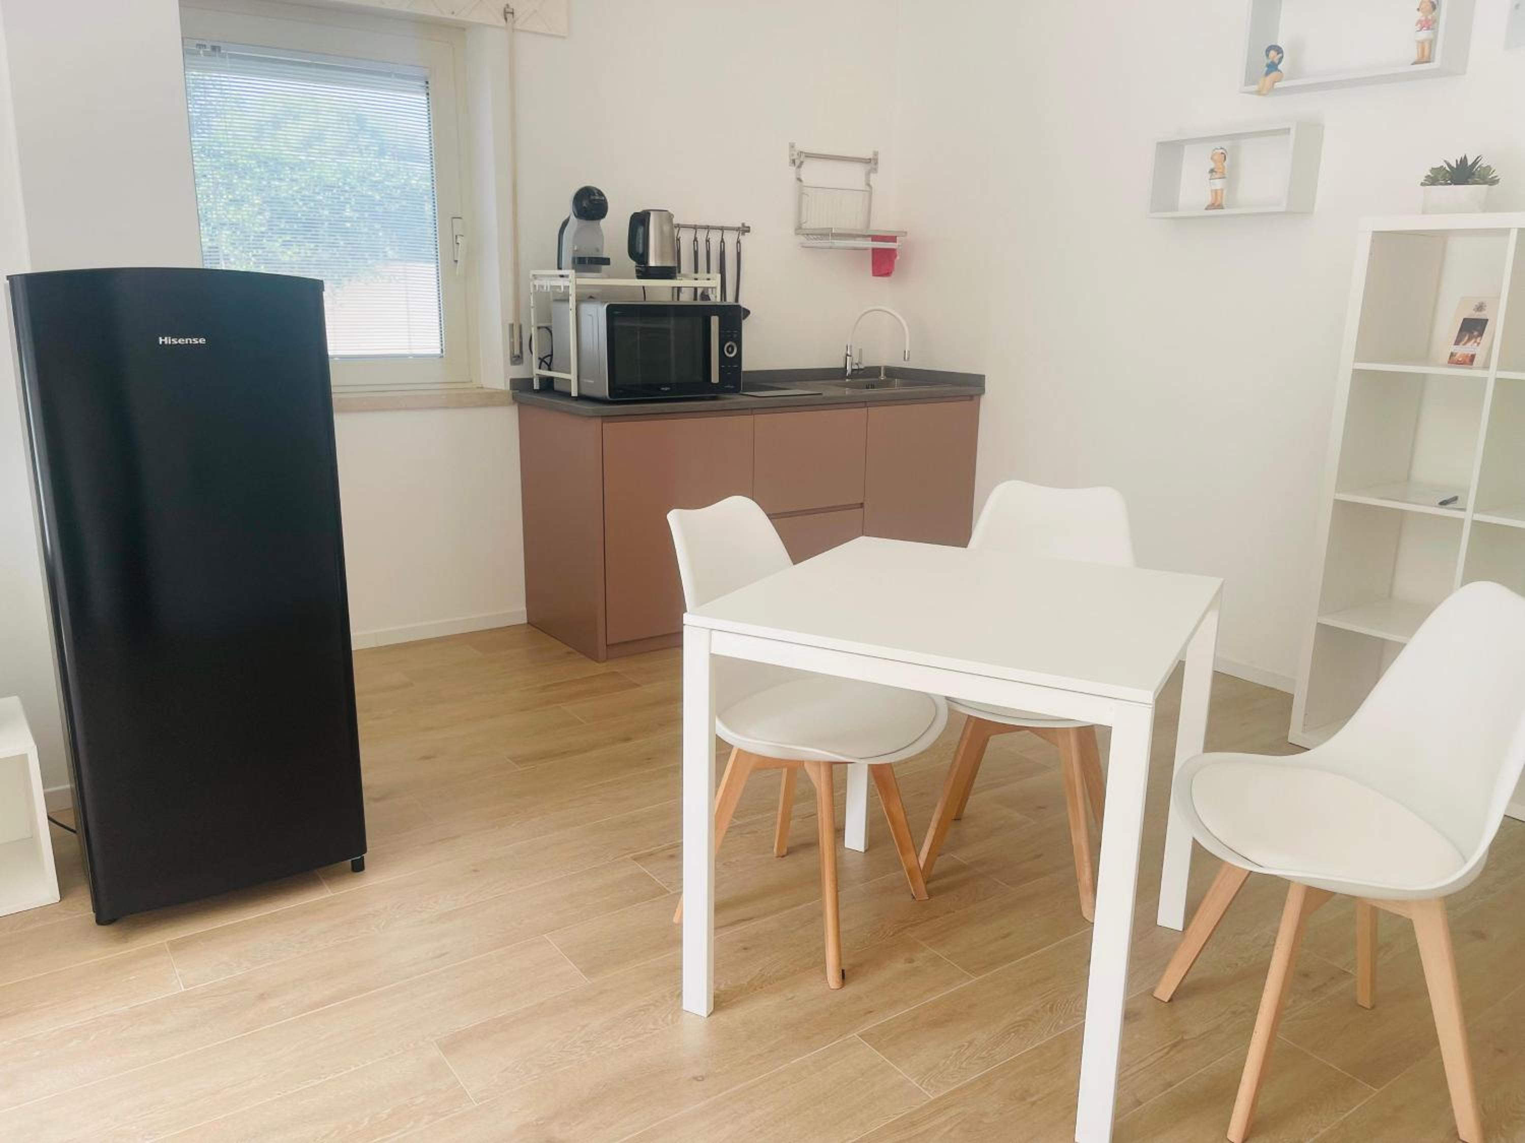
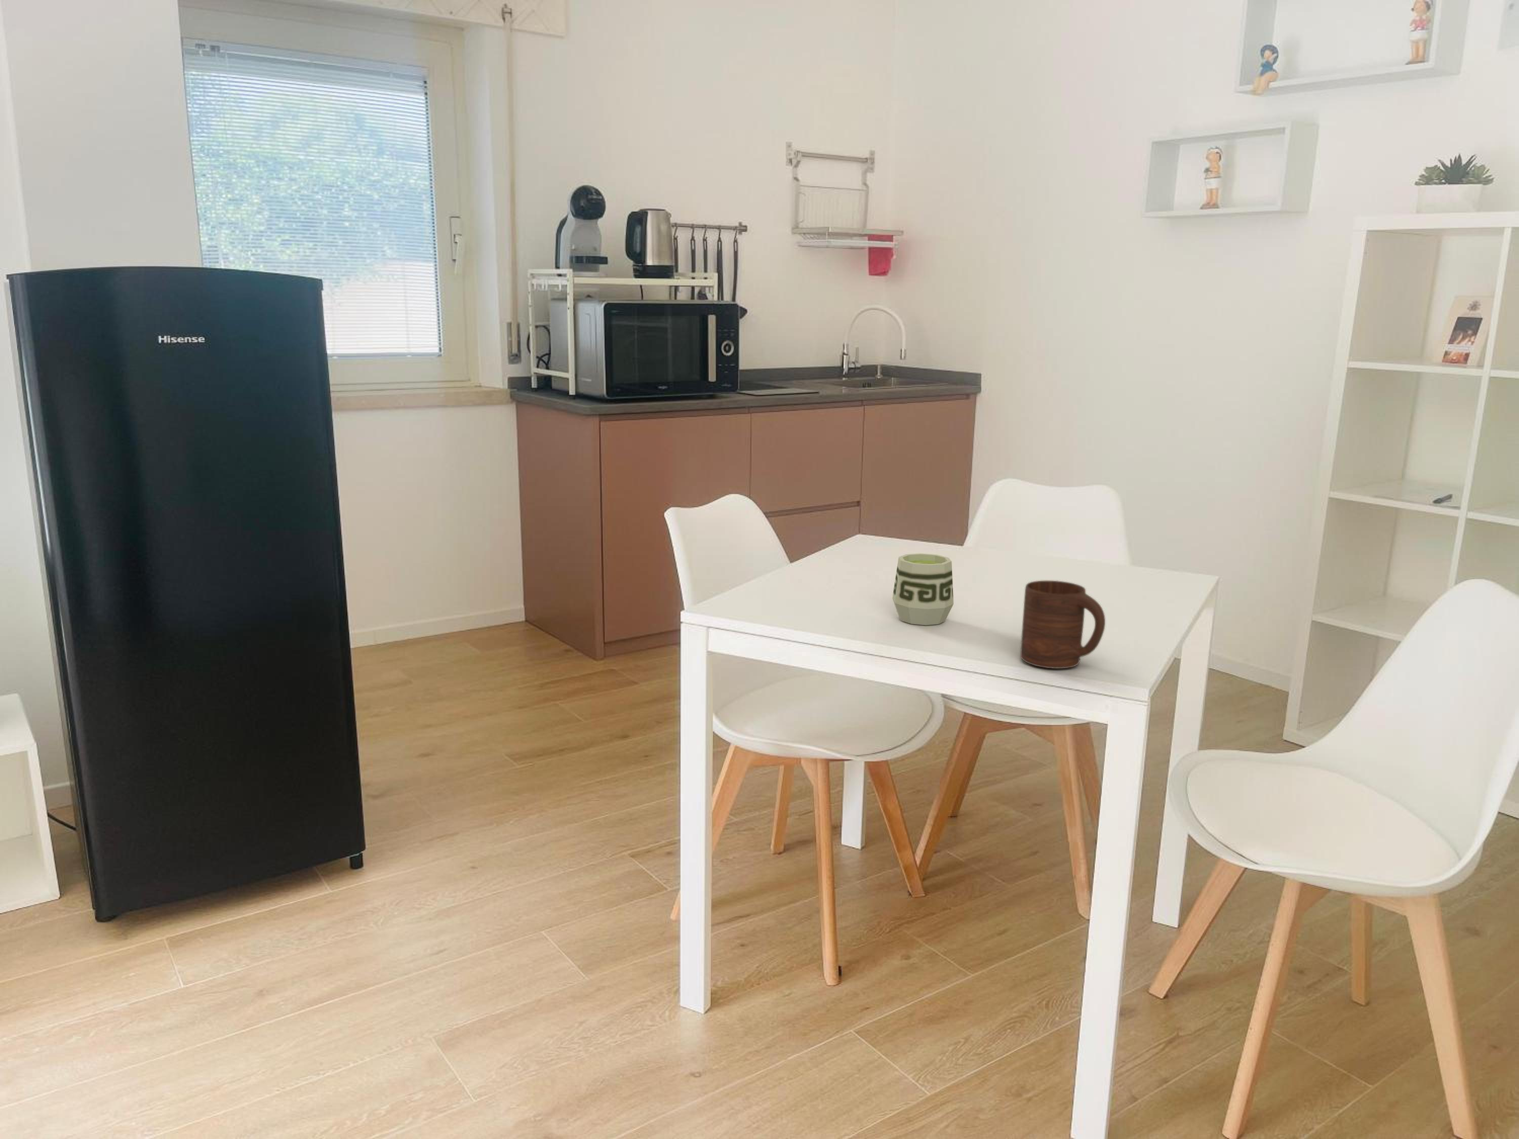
+ cup [1020,580,1106,669]
+ cup [892,553,954,626]
